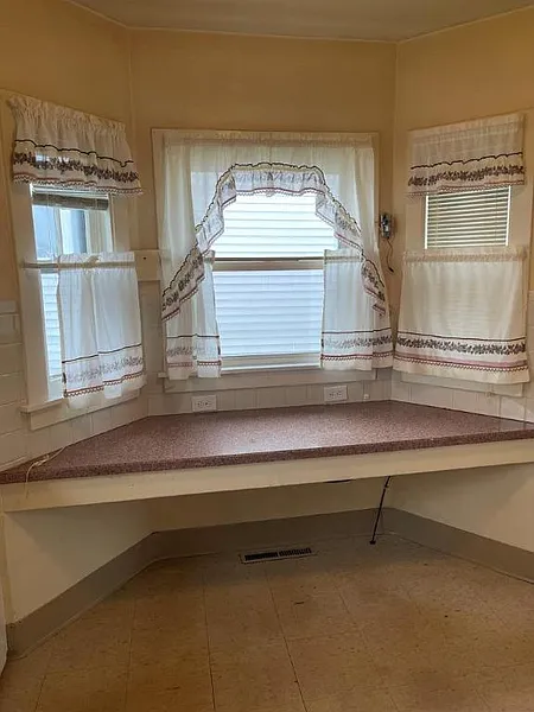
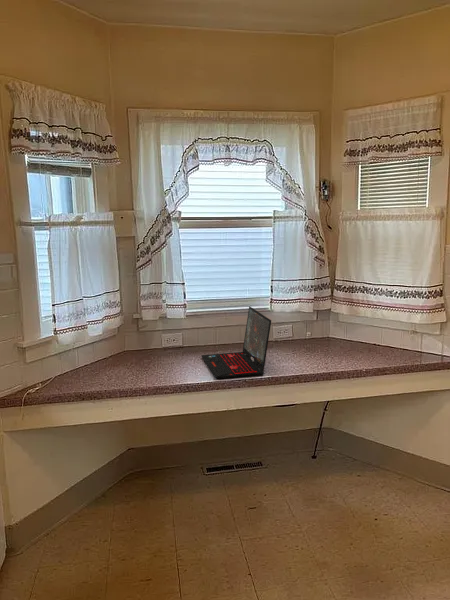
+ laptop [200,305,272,380]
